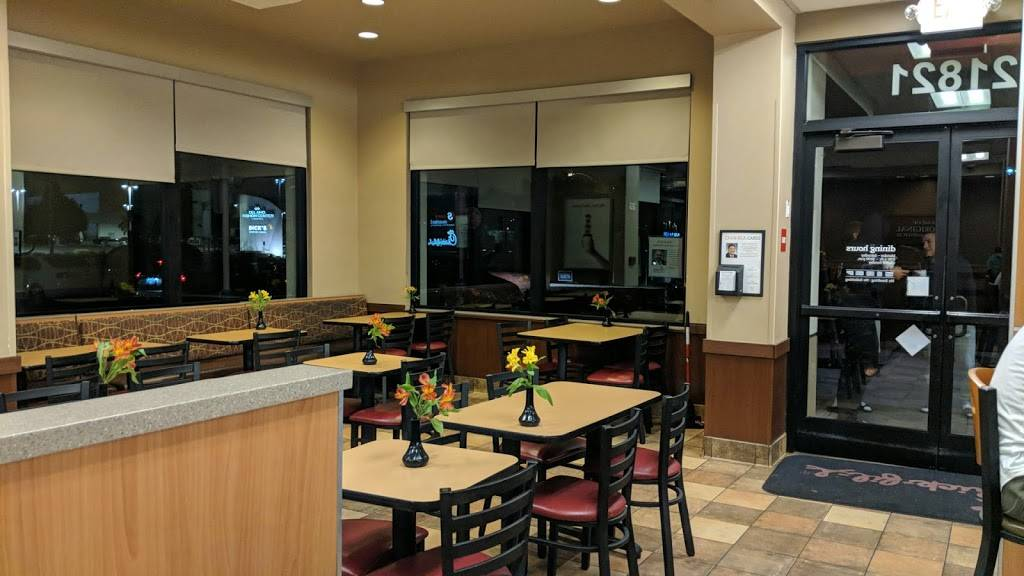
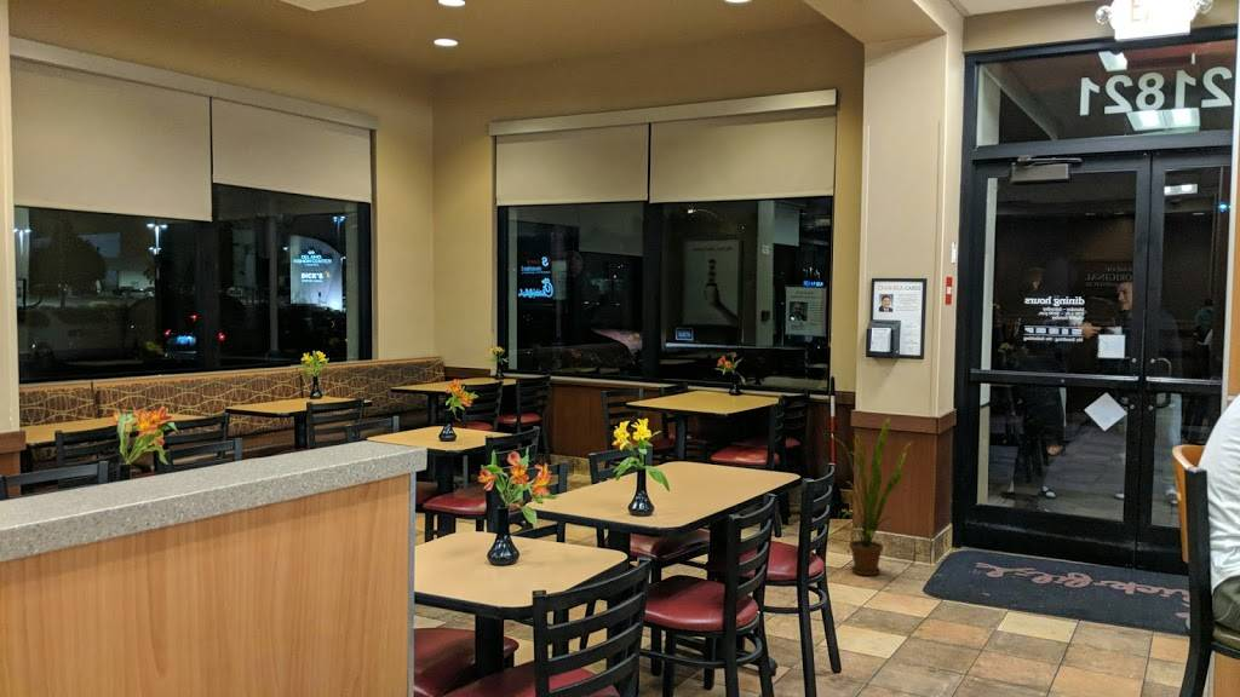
+ house plant [829,416,915,577]
